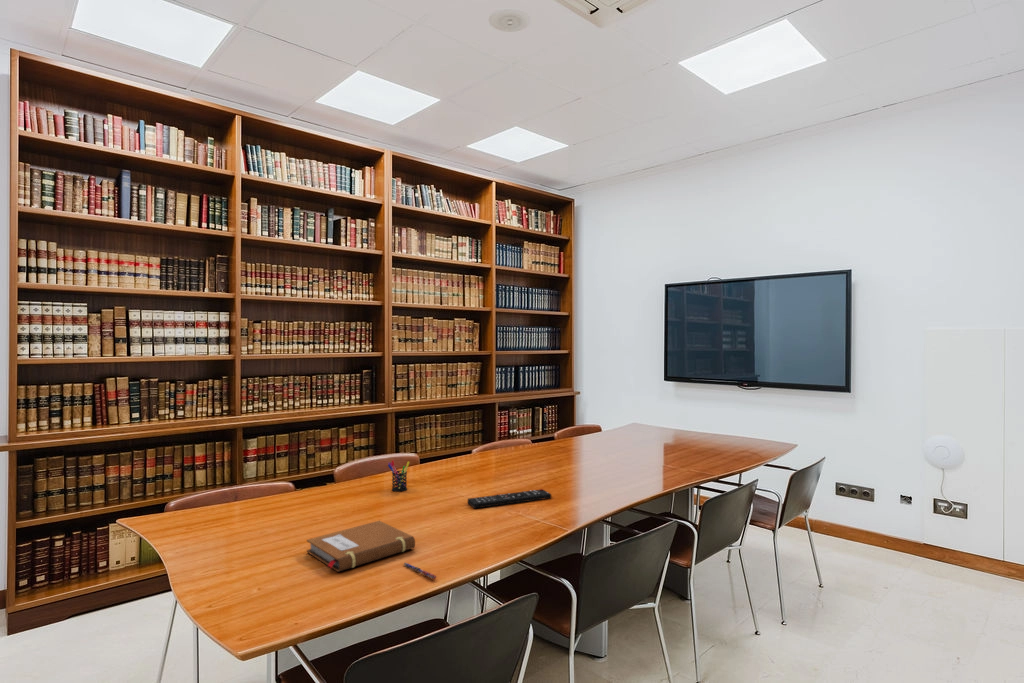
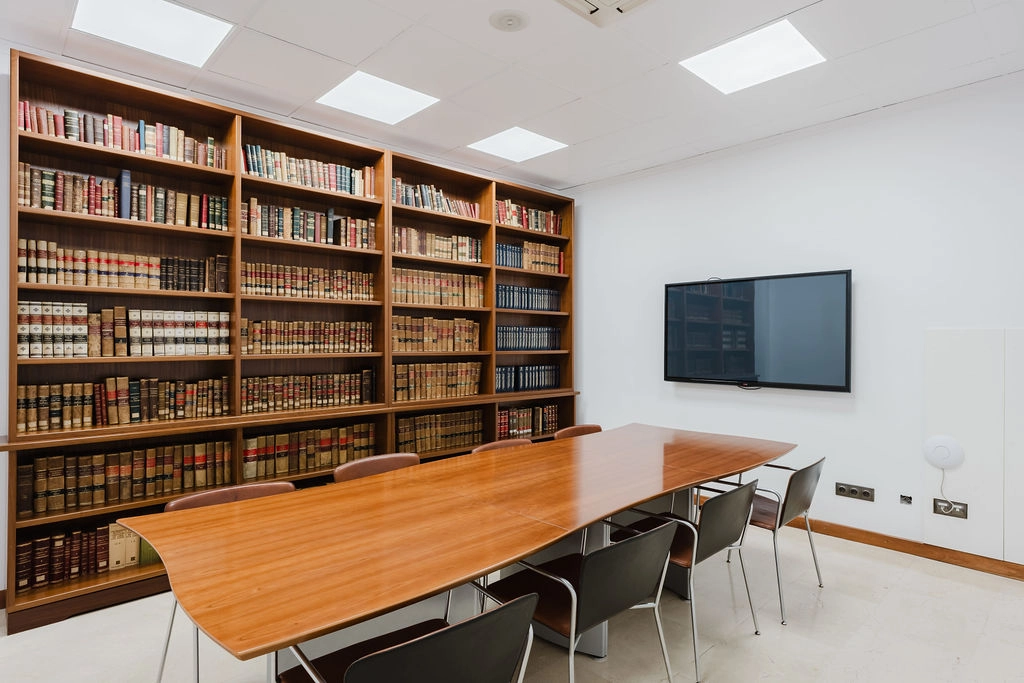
- notebook [306,520,416,573]
- pen holder [387,459,410,493]
- remote control [467,488,552,510]
- pen [403,562,438,580]
